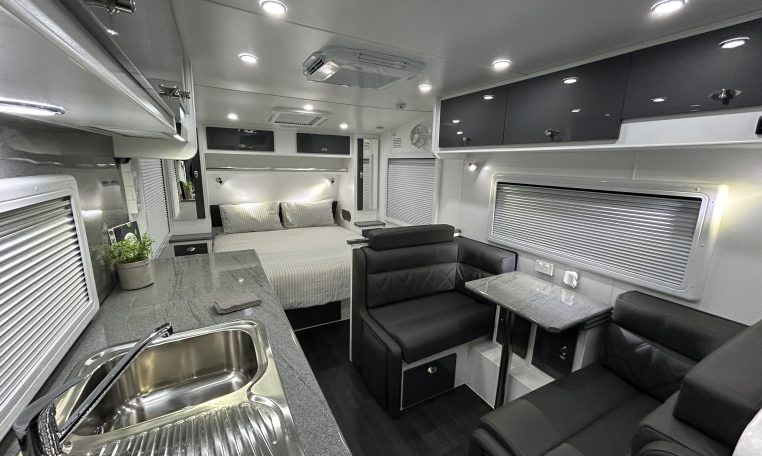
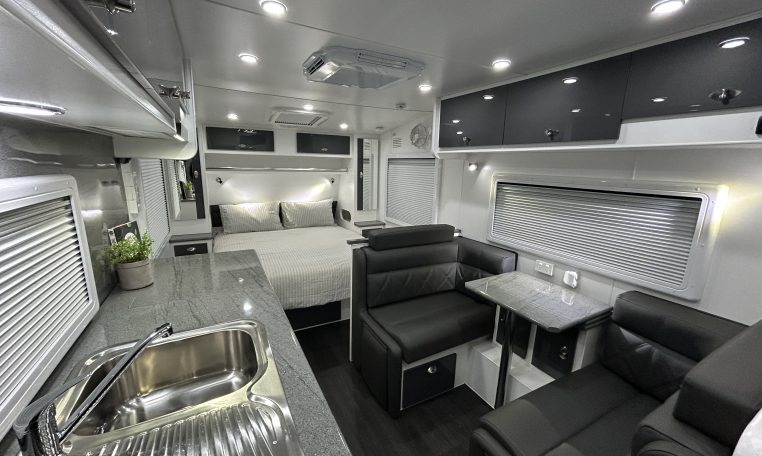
- washcloth [212,292,263,314]
